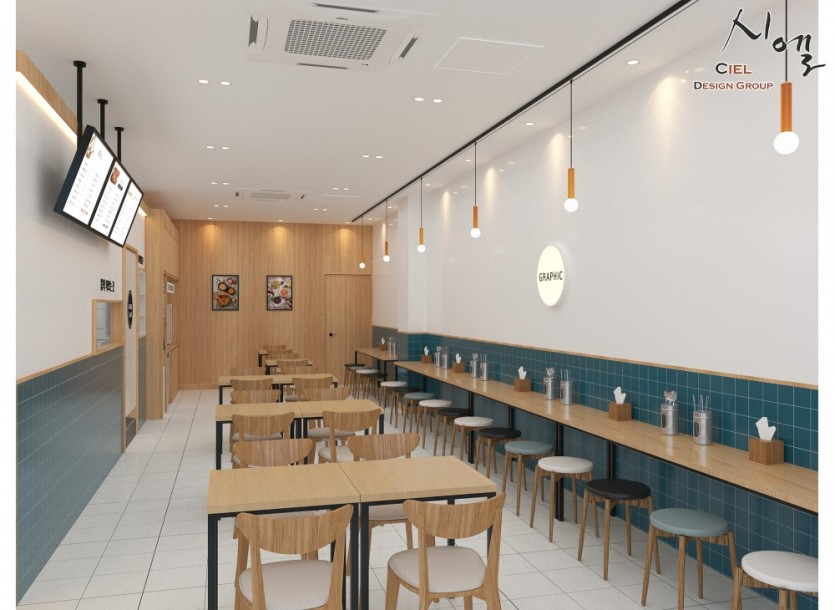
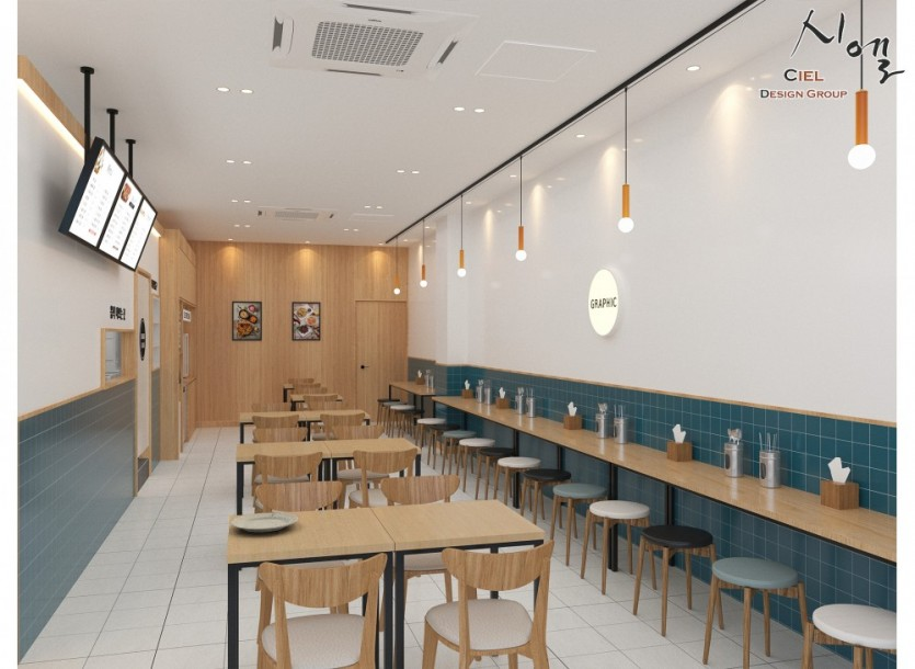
+ chinaware [230,512,299,533]
